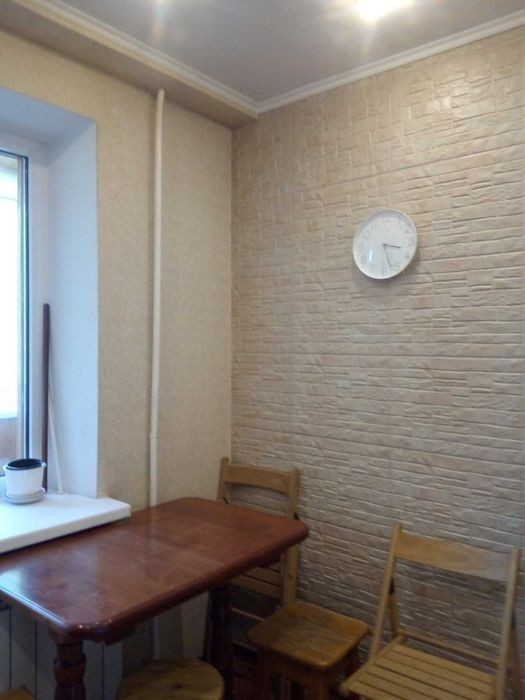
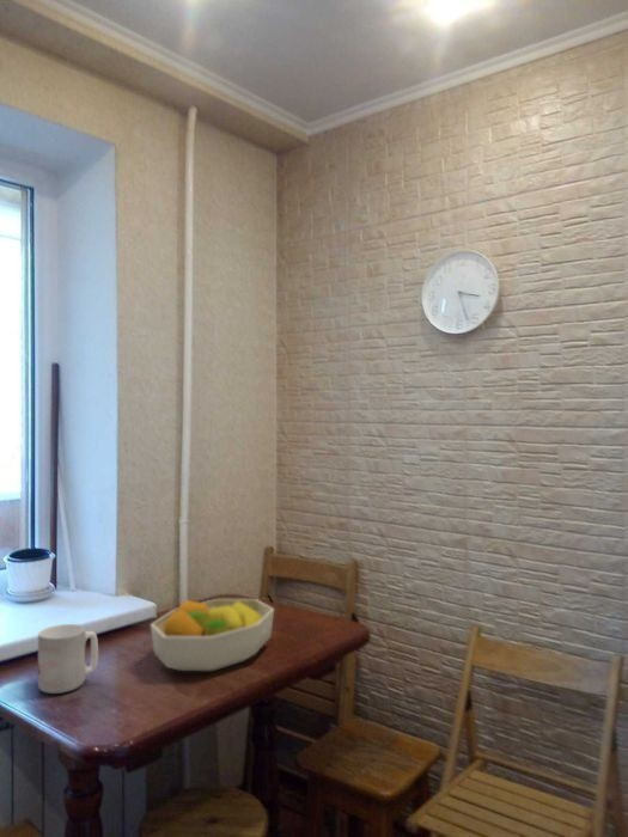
+ mug [37,623,99,695]
+ fruit bowl [150,598,275,672]
